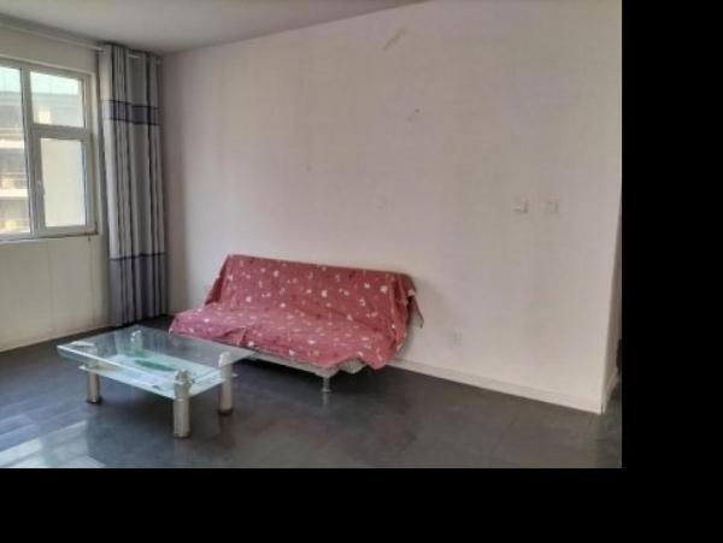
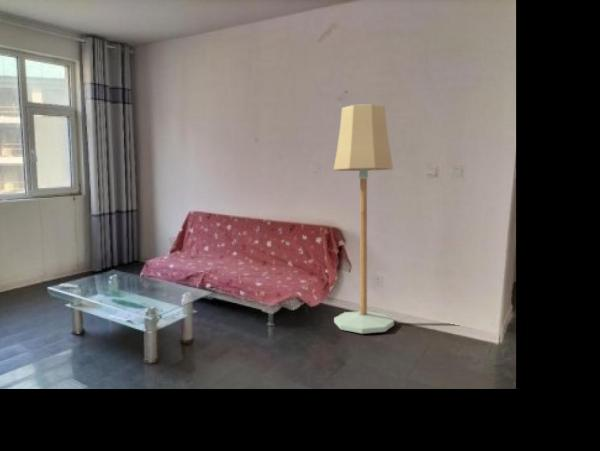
+ floor lamp [333,103,395,335]
